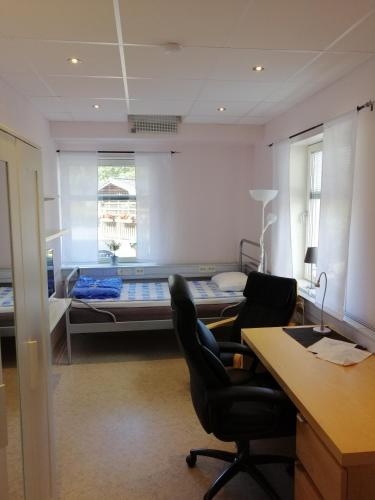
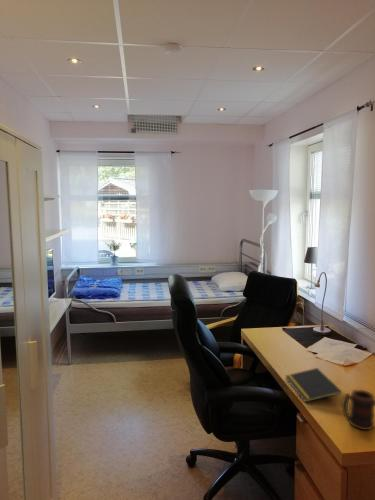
+ notepad [285,367,342,403]
+ mug [341,389,375,431]
